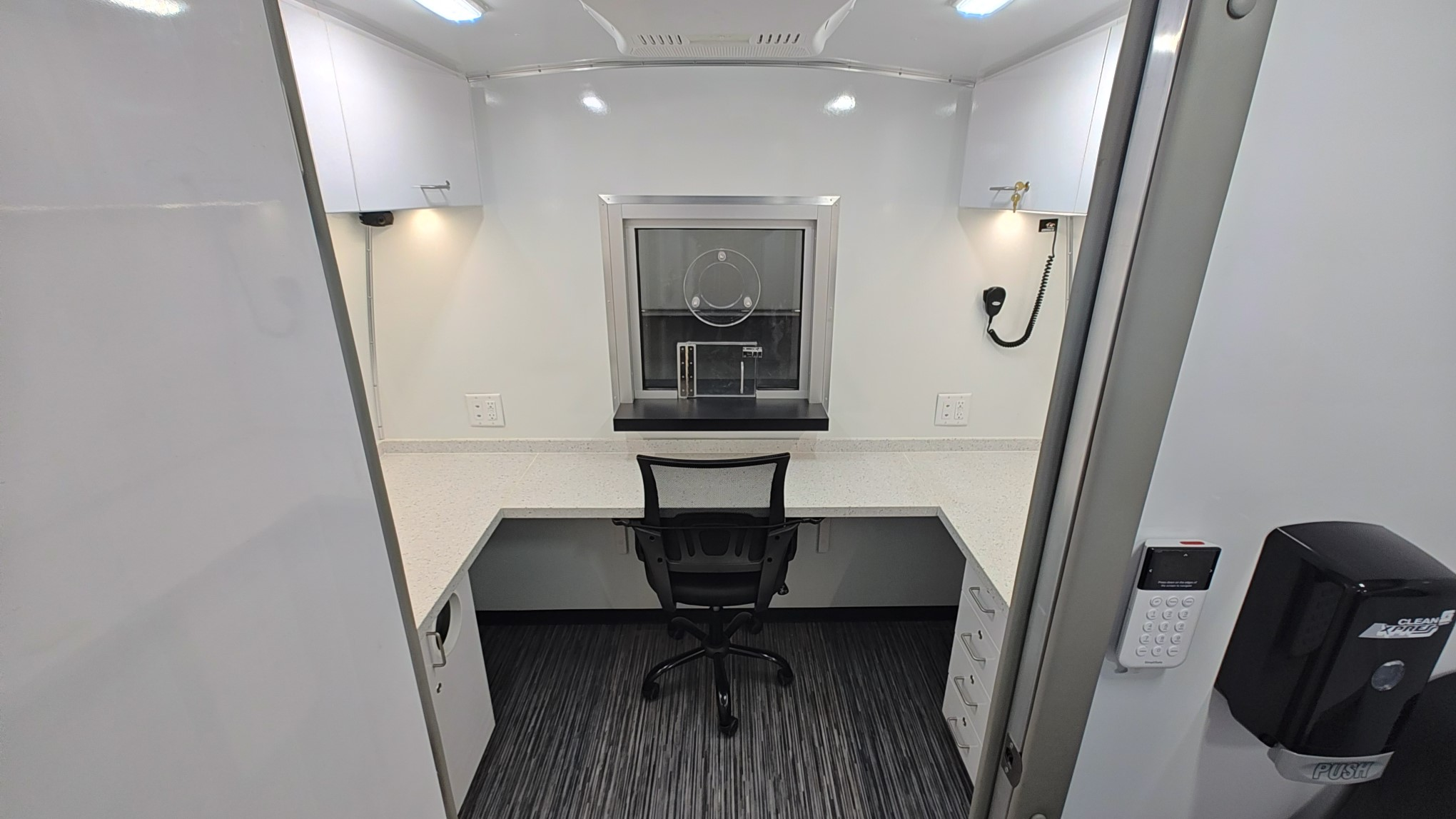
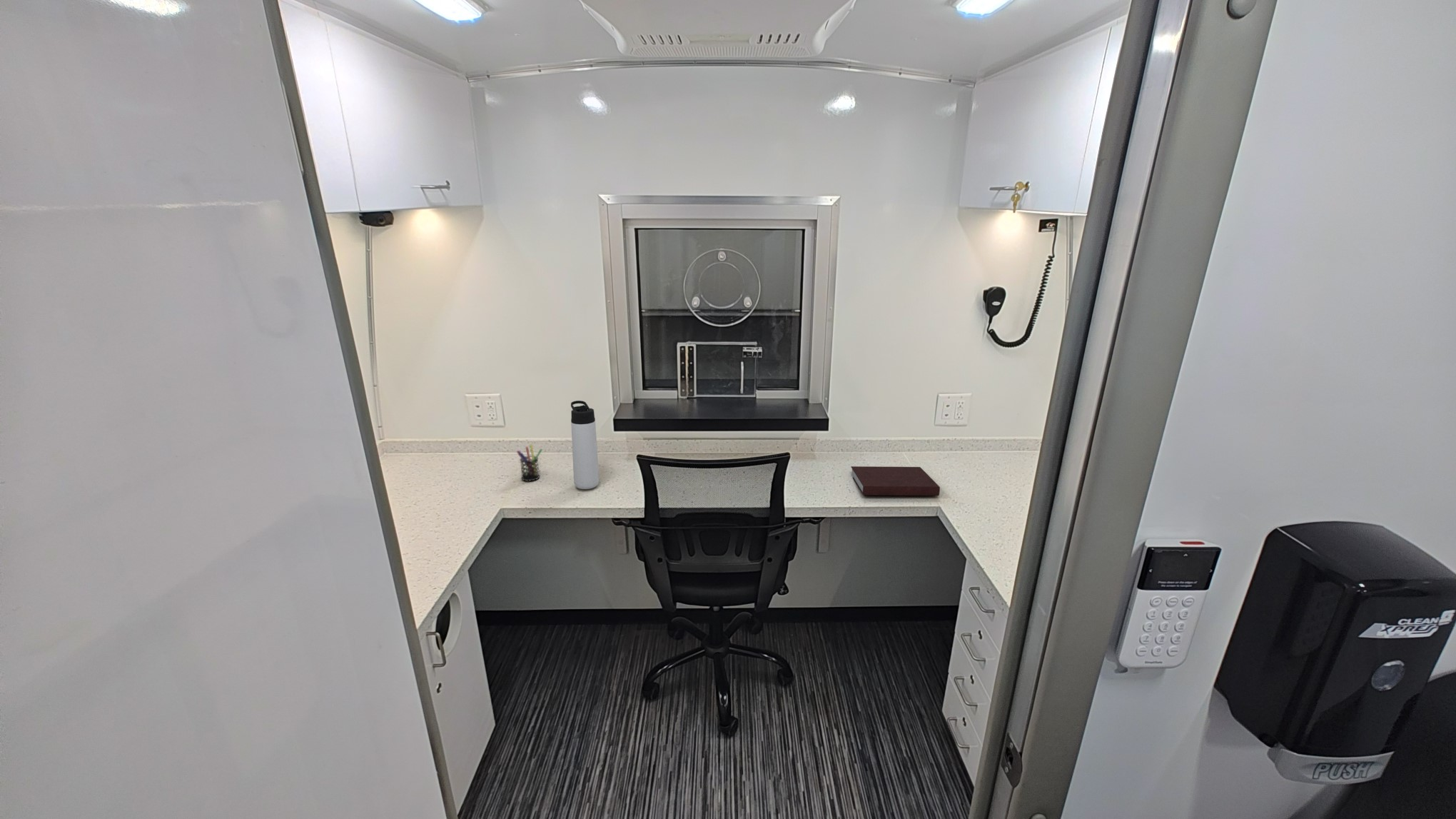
+ thermos bottle [570,400,600,490]
+ pen holder [516,443,543,482]
+ notebook [850,466,941,496]
